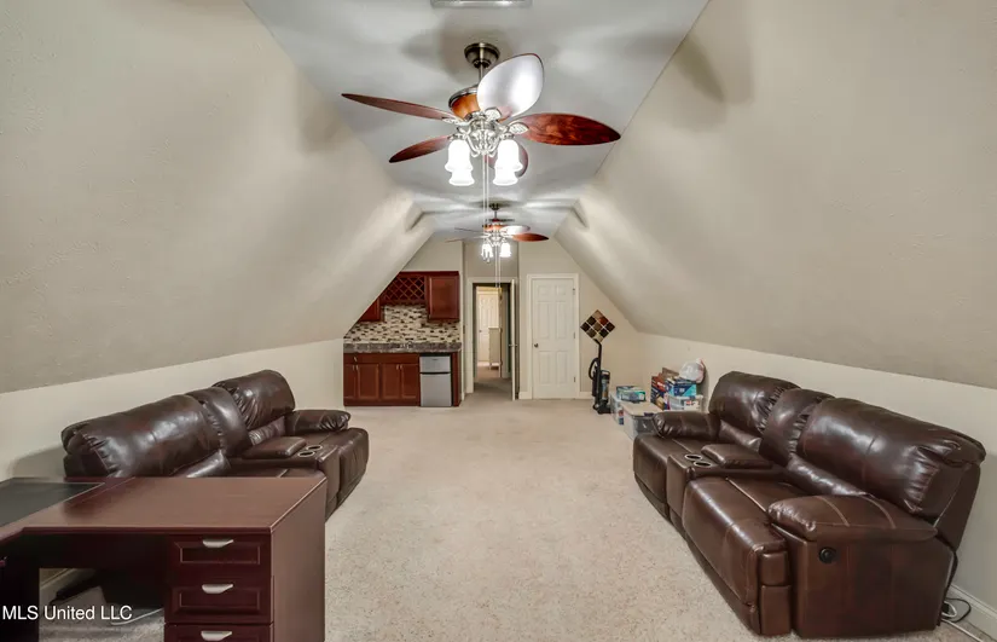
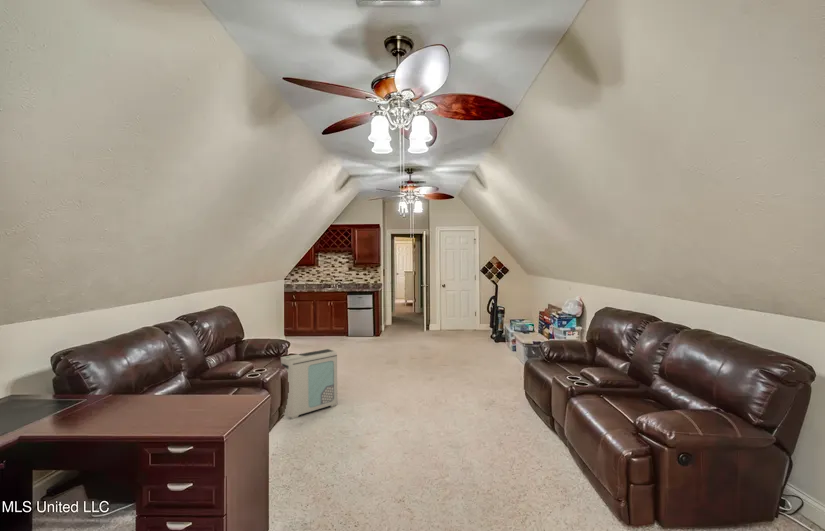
+ air purifier [280,348,338,420]
